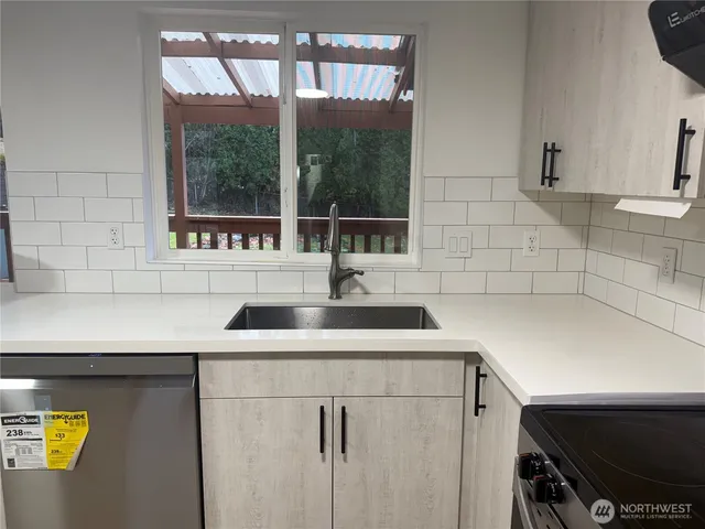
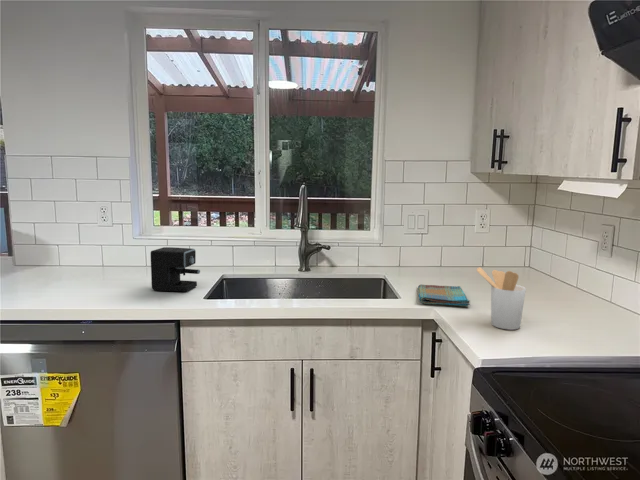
+ dish towel [417,283,471,307]
+ coffee maker [150,246,201,293]
+ utensil holder [475,266,527,331]
